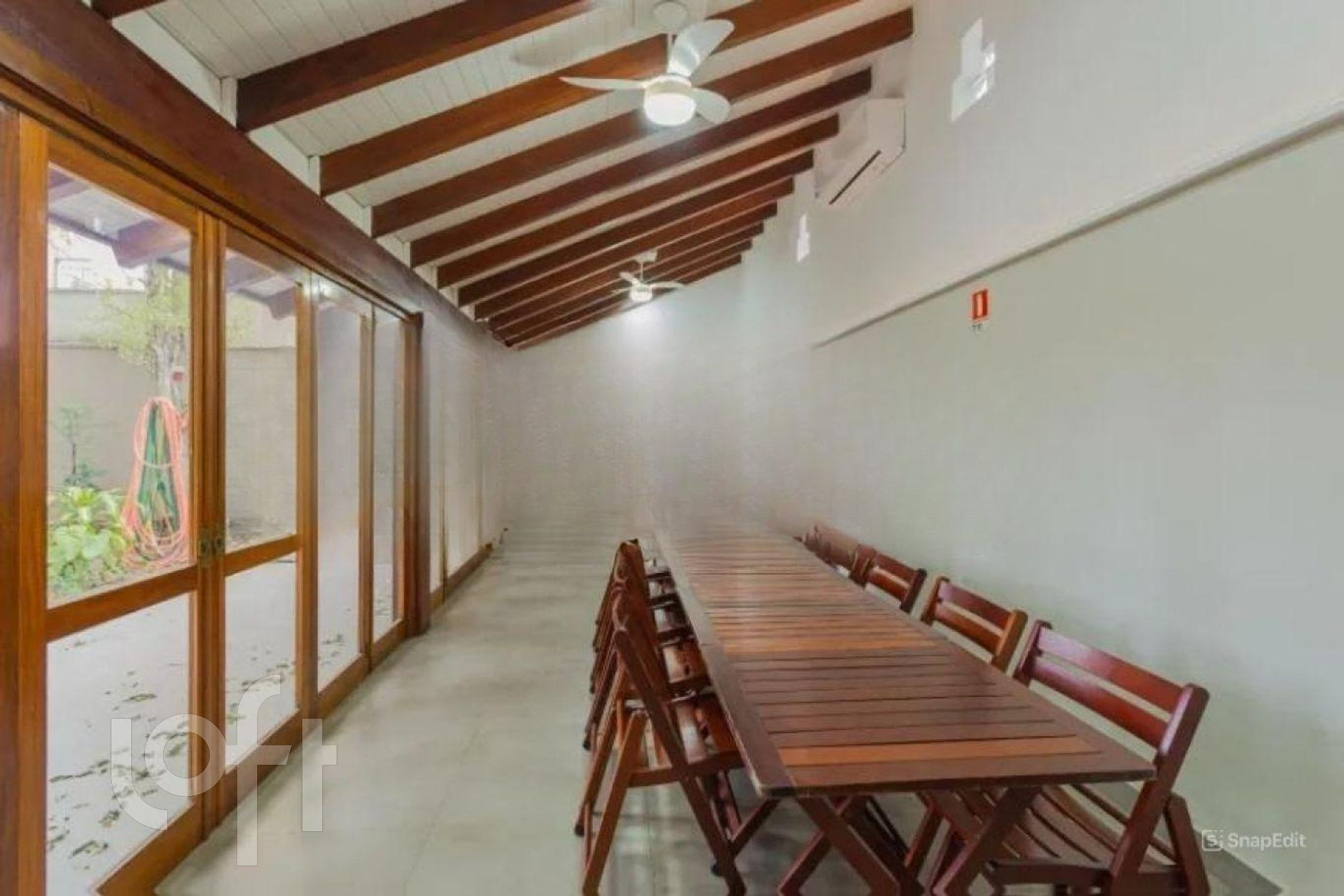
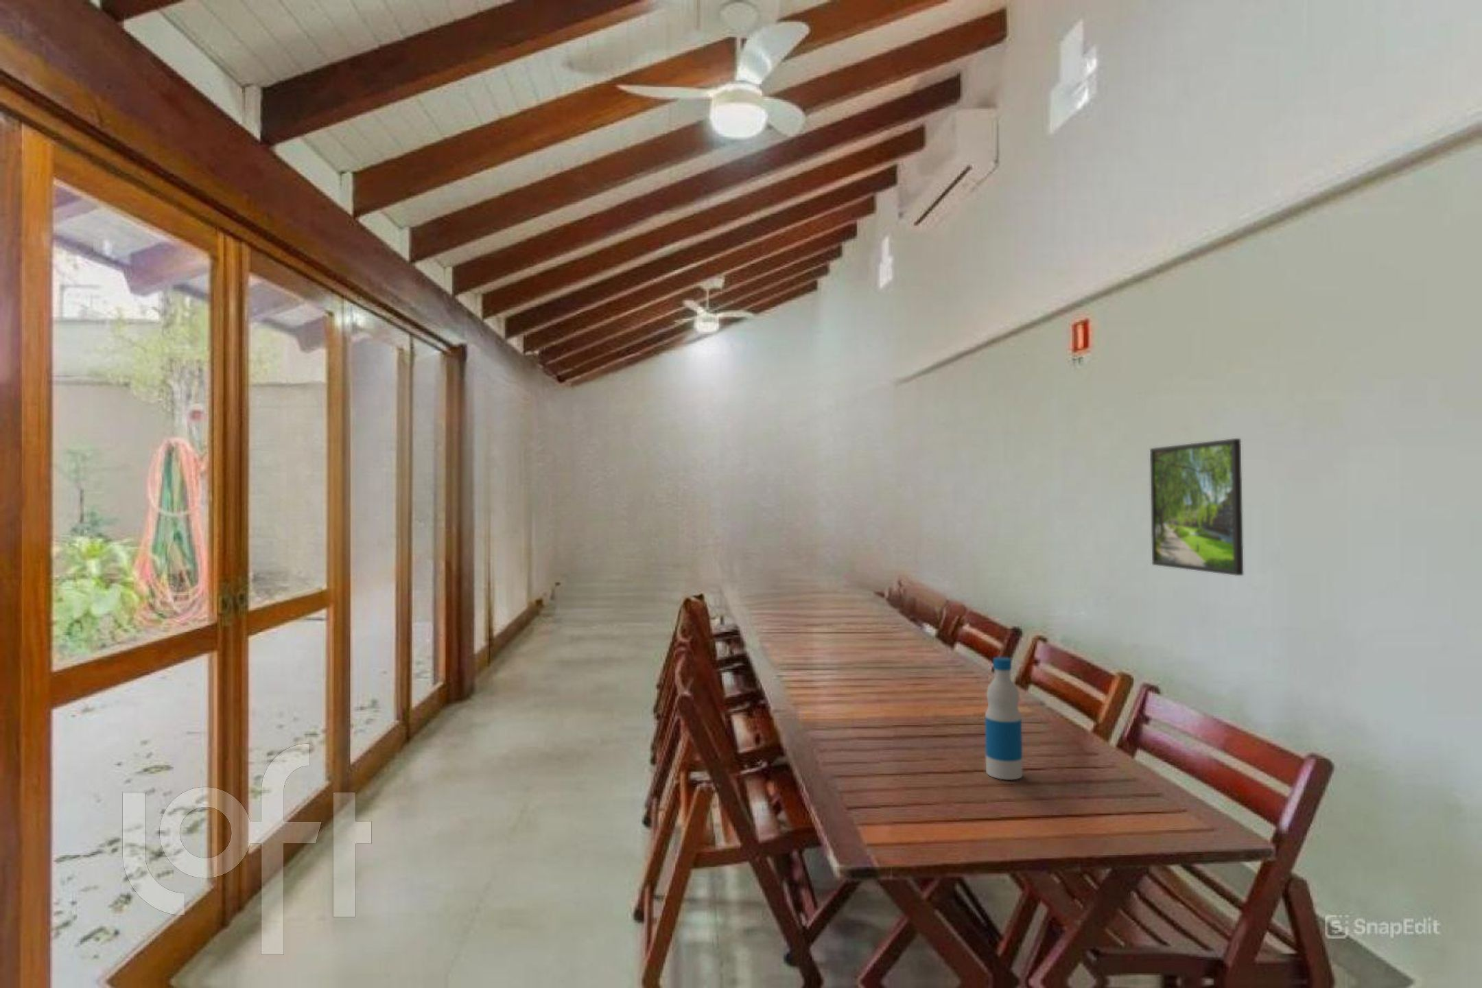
+ bottle [985,656,1023,780]
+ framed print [1149,438,1244,577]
